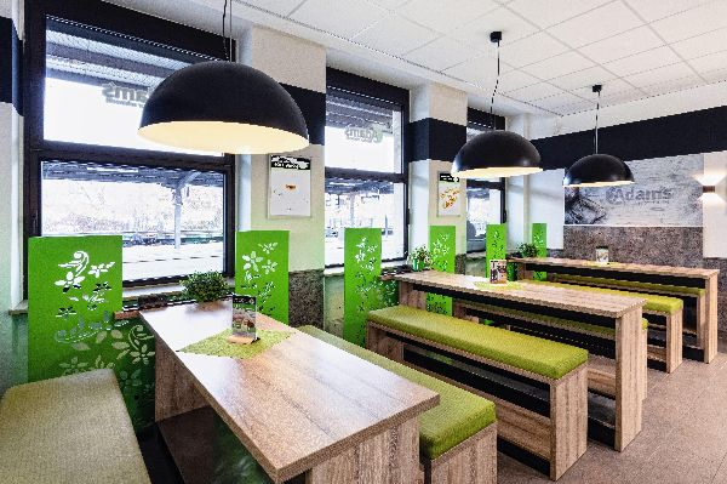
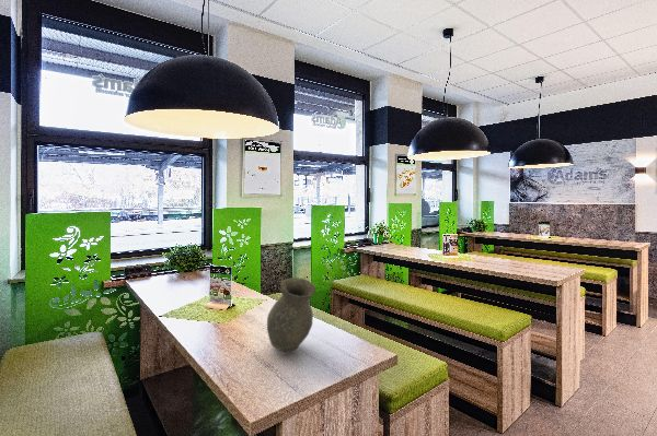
+ vase [266,276,316,353]
